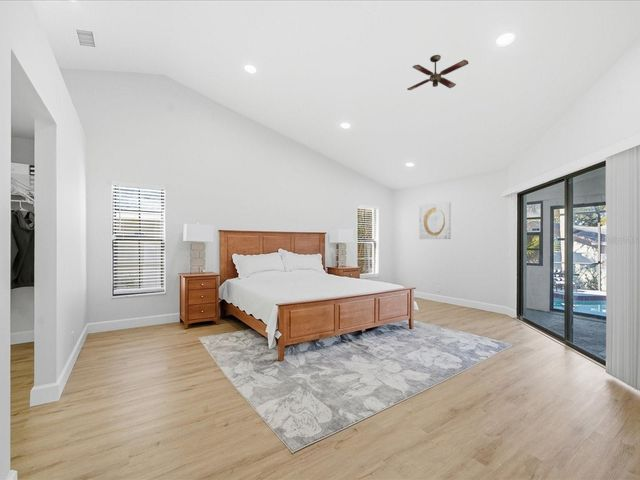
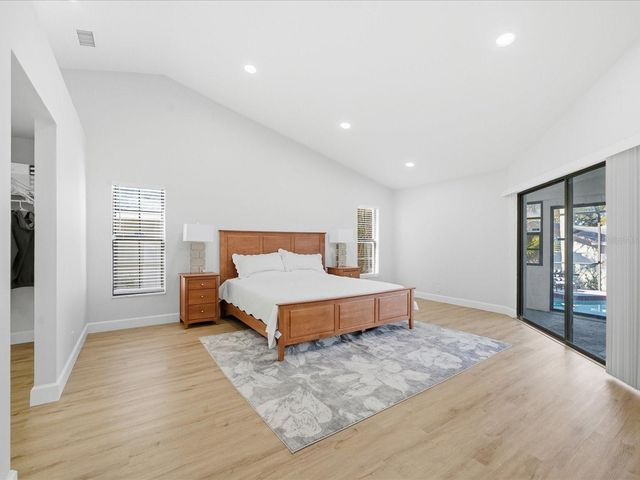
- wall art [419,201,452,240]
- ceiling fan [406,54,469,91]
